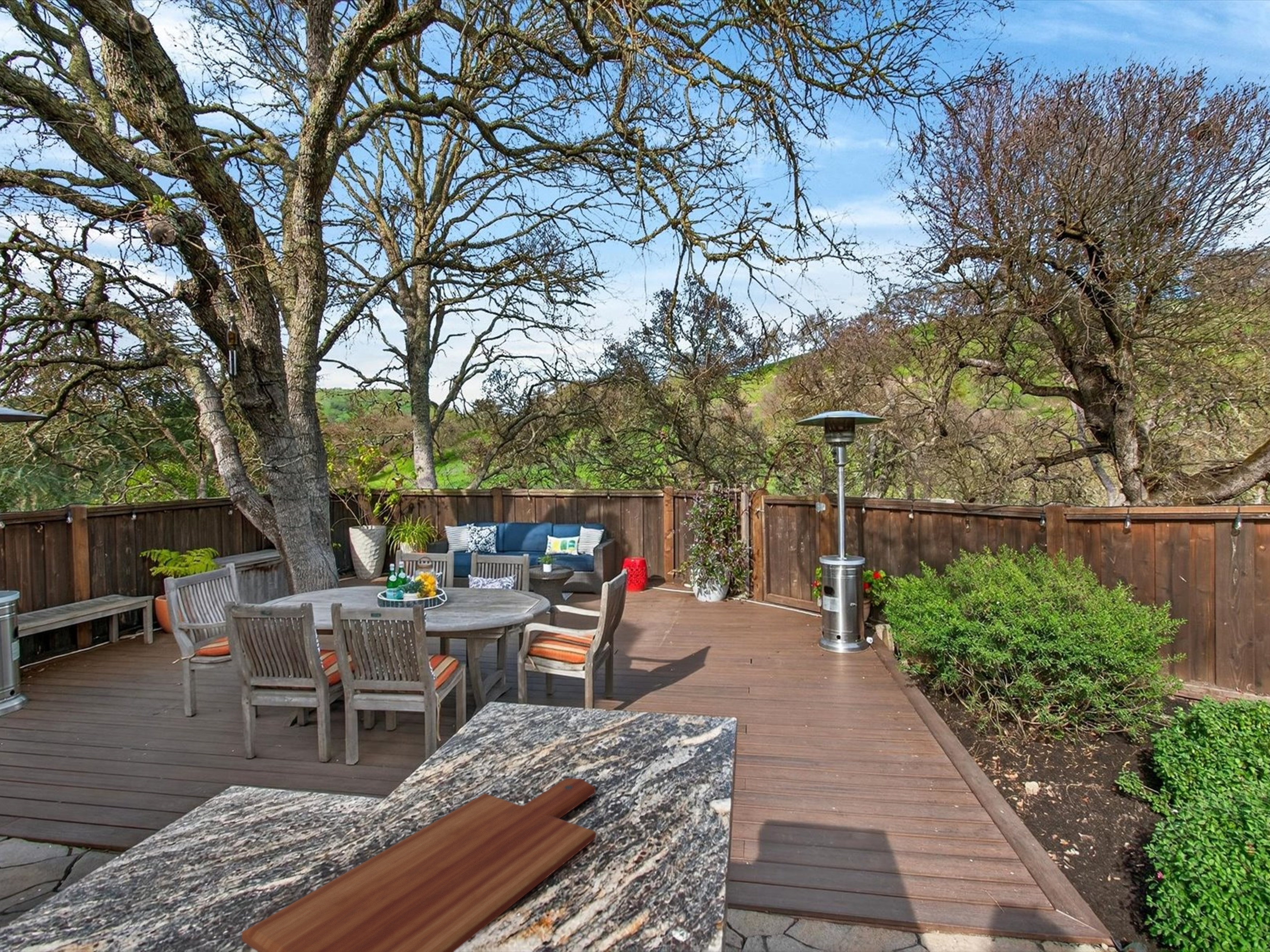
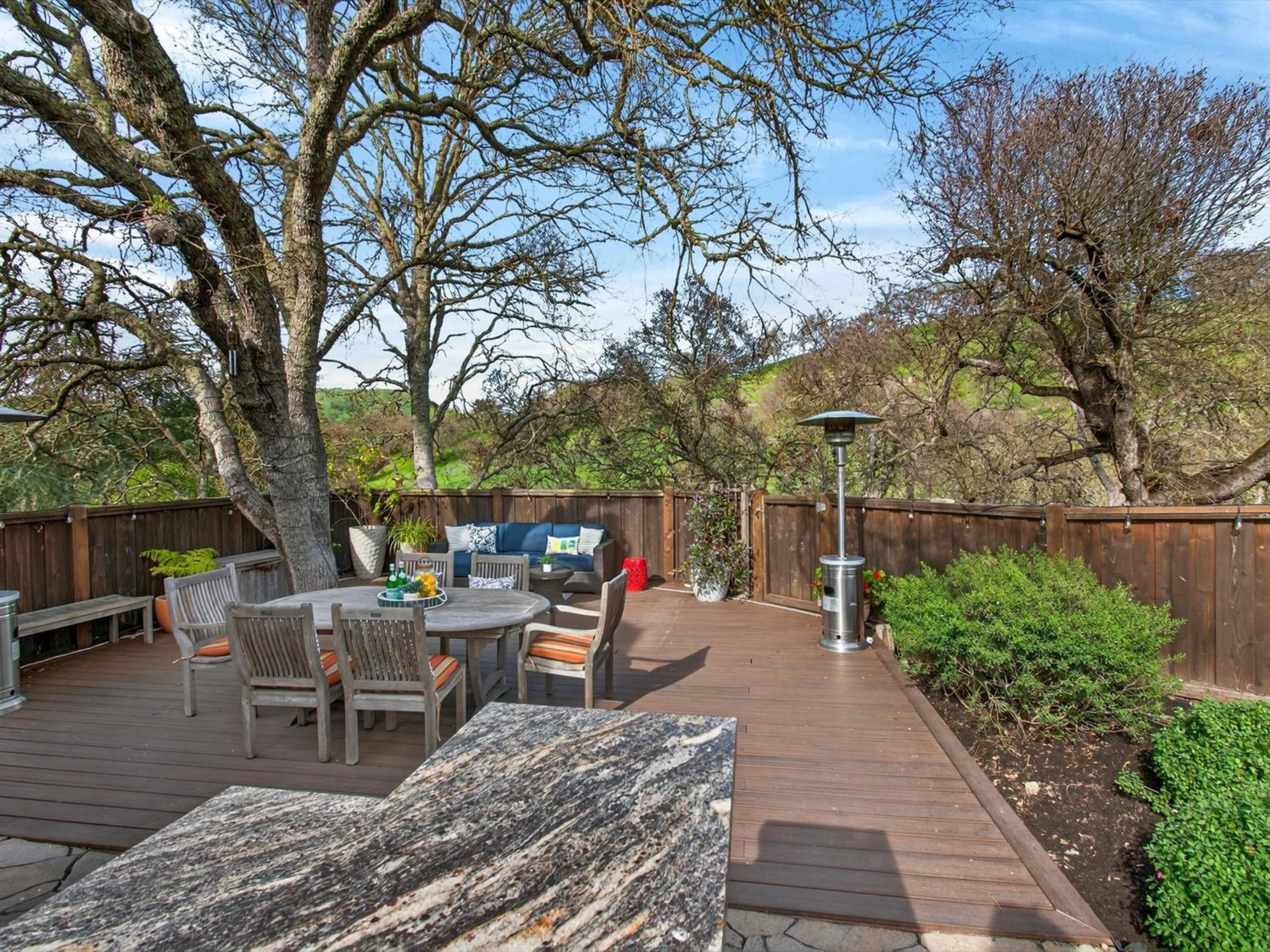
- cutting board [241,778,597,952]
